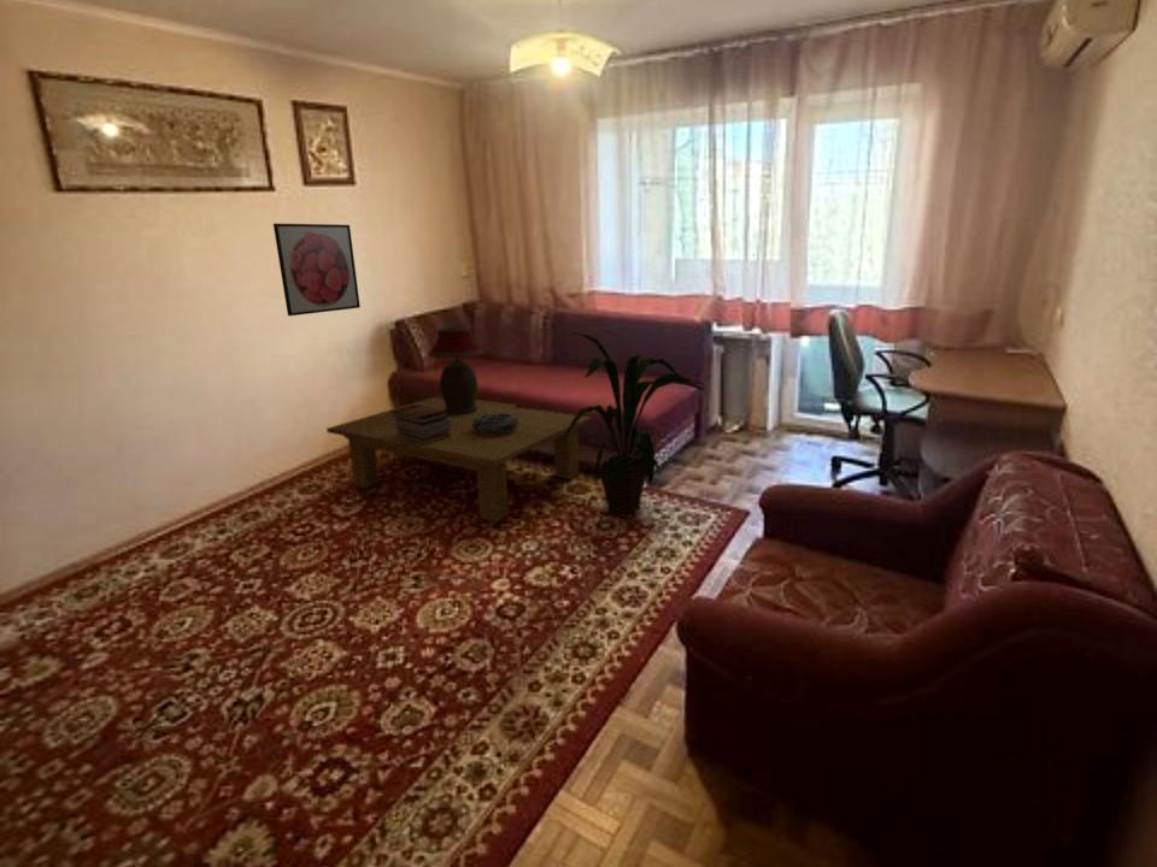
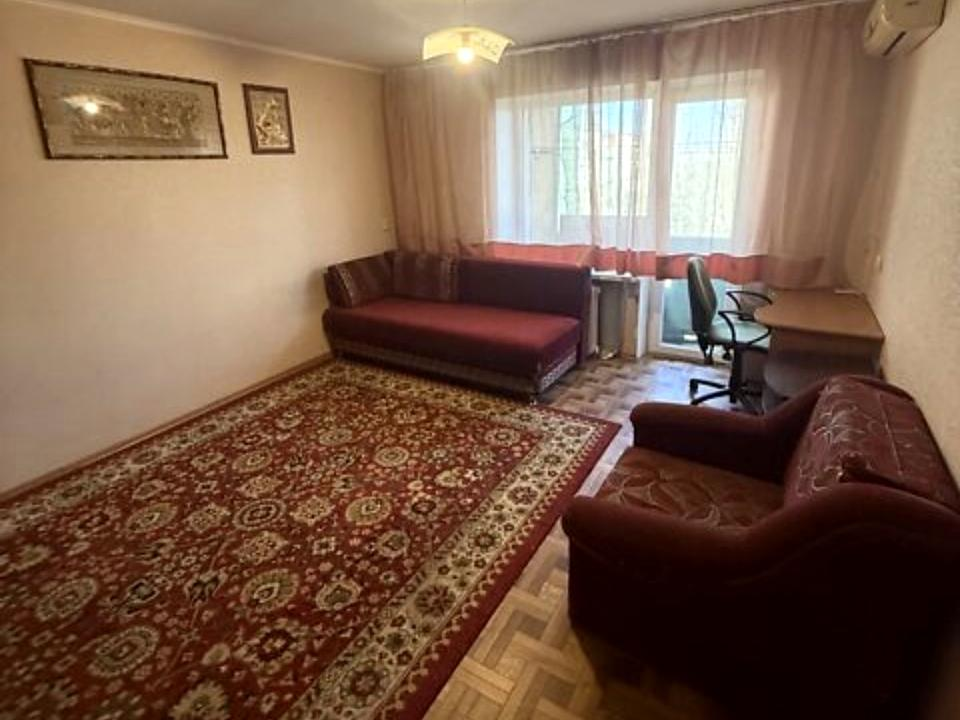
- table lamp [427,324,484,415]
- house plant [563,331,707,515]
- coffee table [325,396,592,524]
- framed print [272,223,362,317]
- book stack [390,405,452,444]
- decorative bowl [472,413,518,435]
